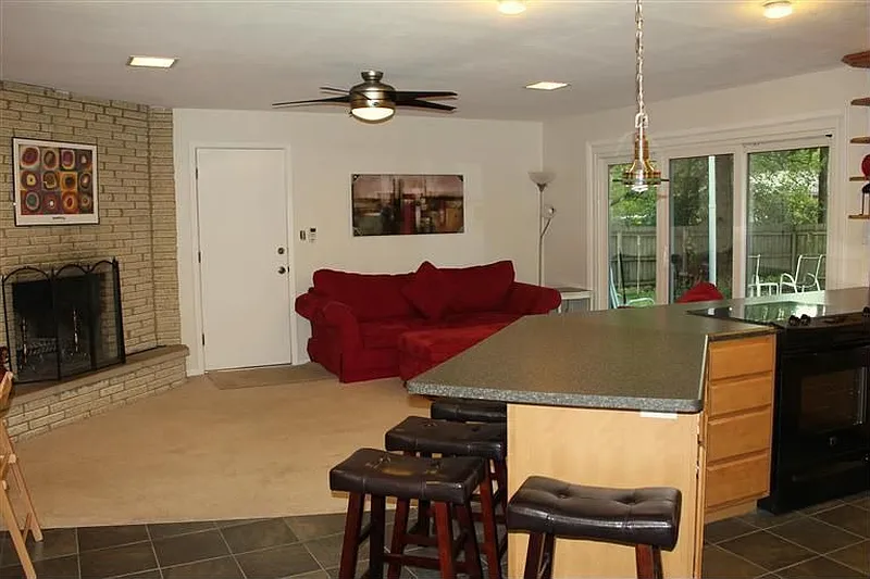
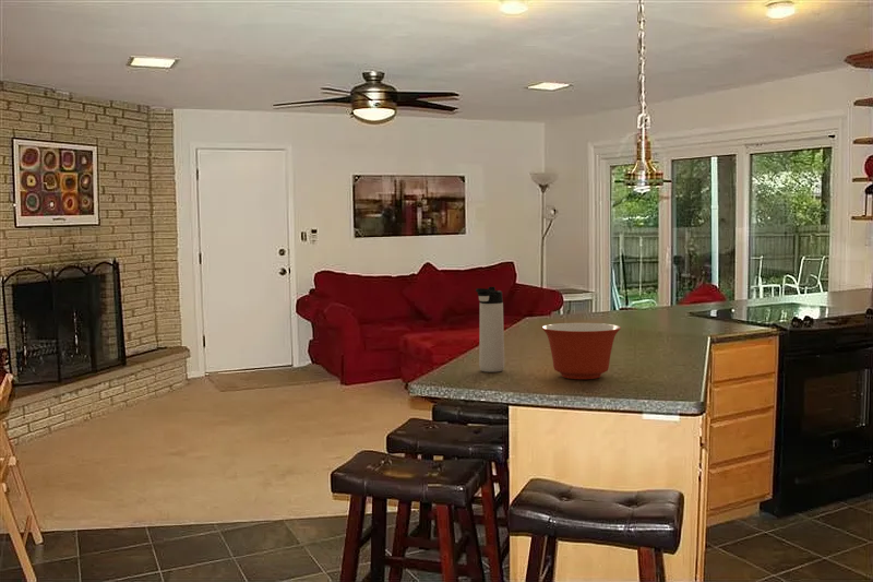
+ thermos bottle [475,286,505,373]
+ mixing bowl [541,322,622,380]
